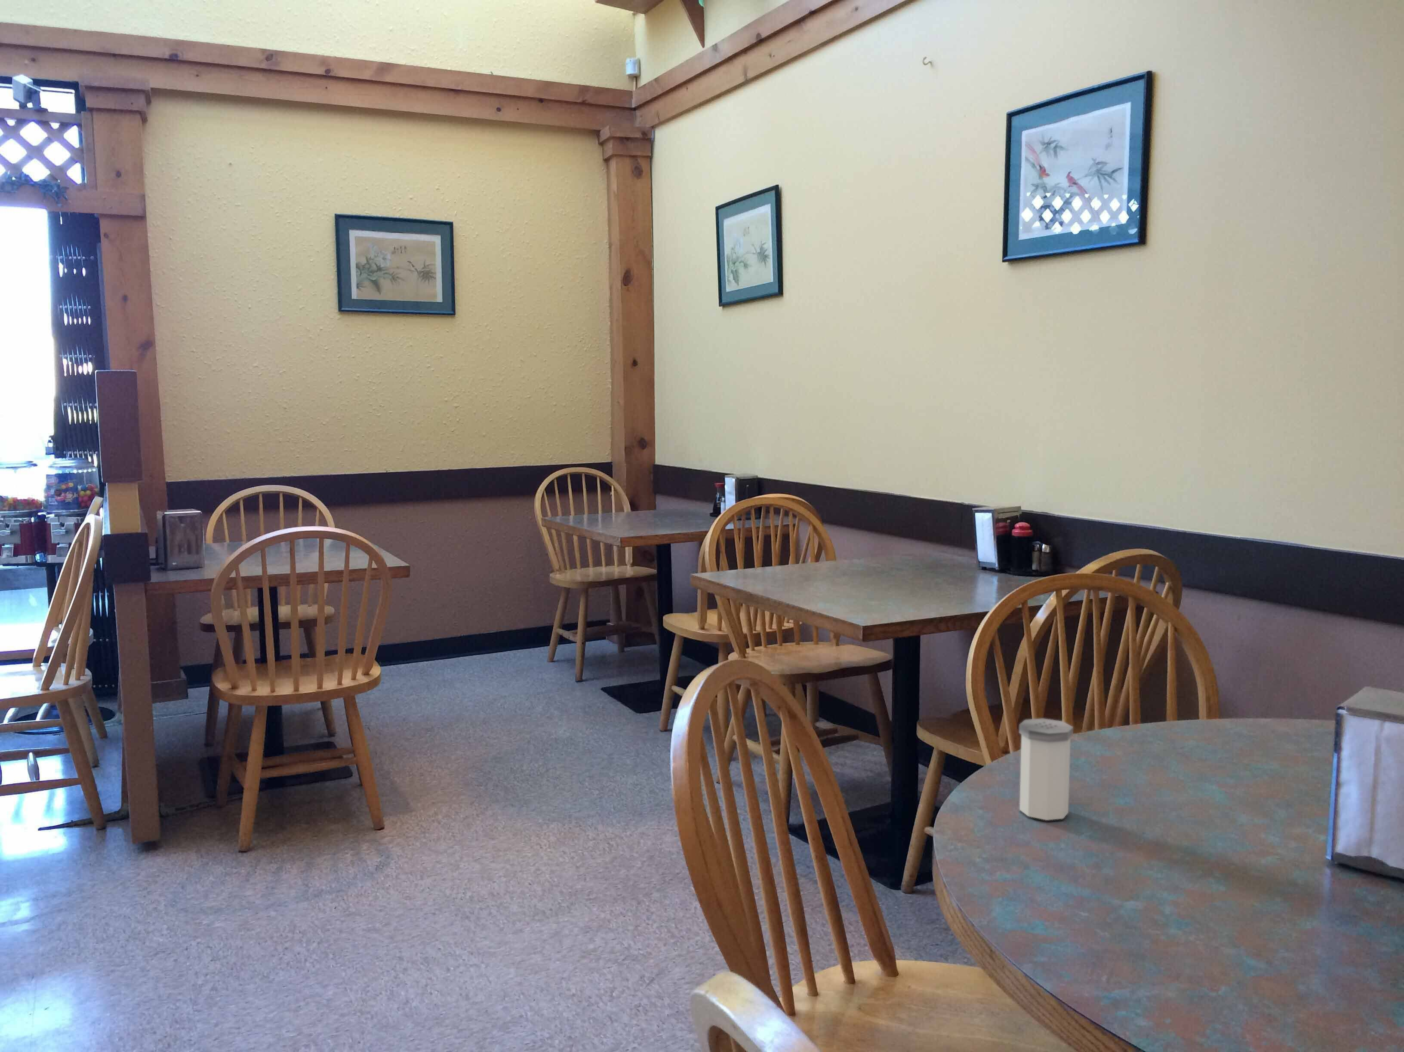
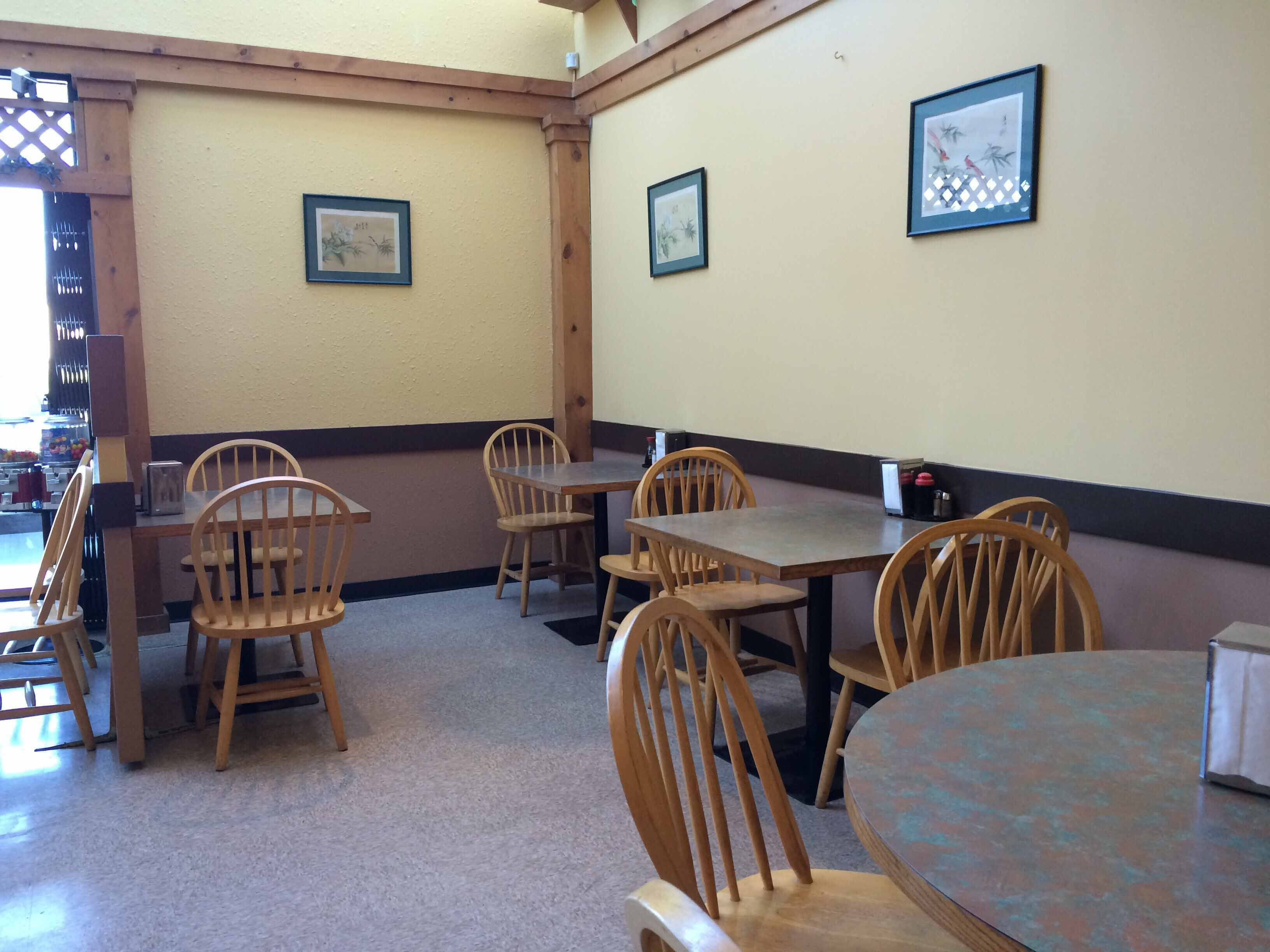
- salt shaker [1018,717,1073,821]
